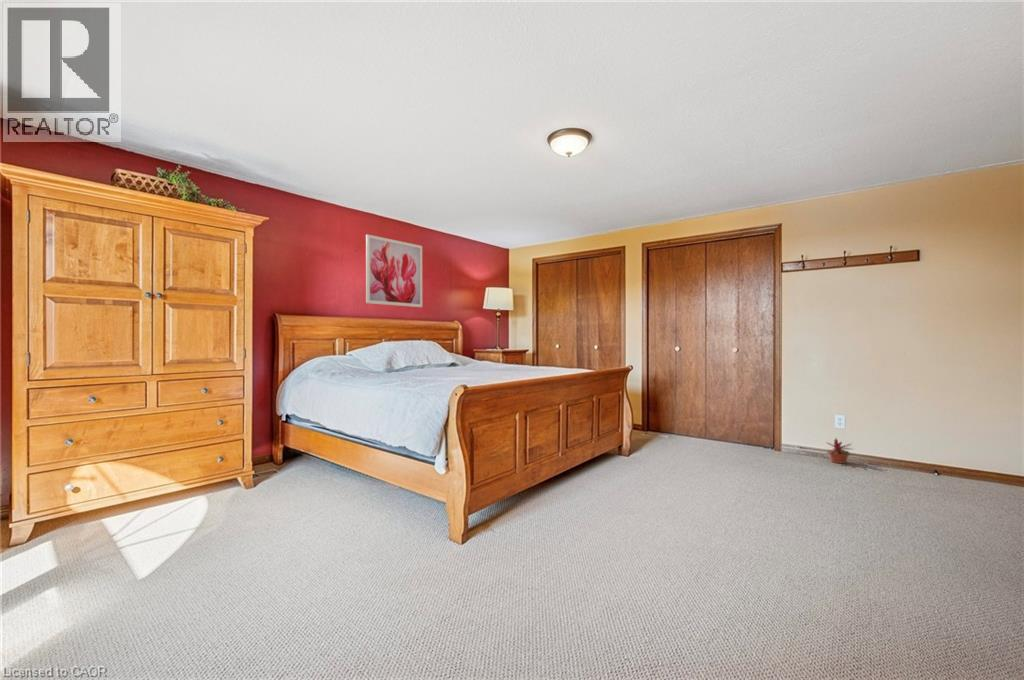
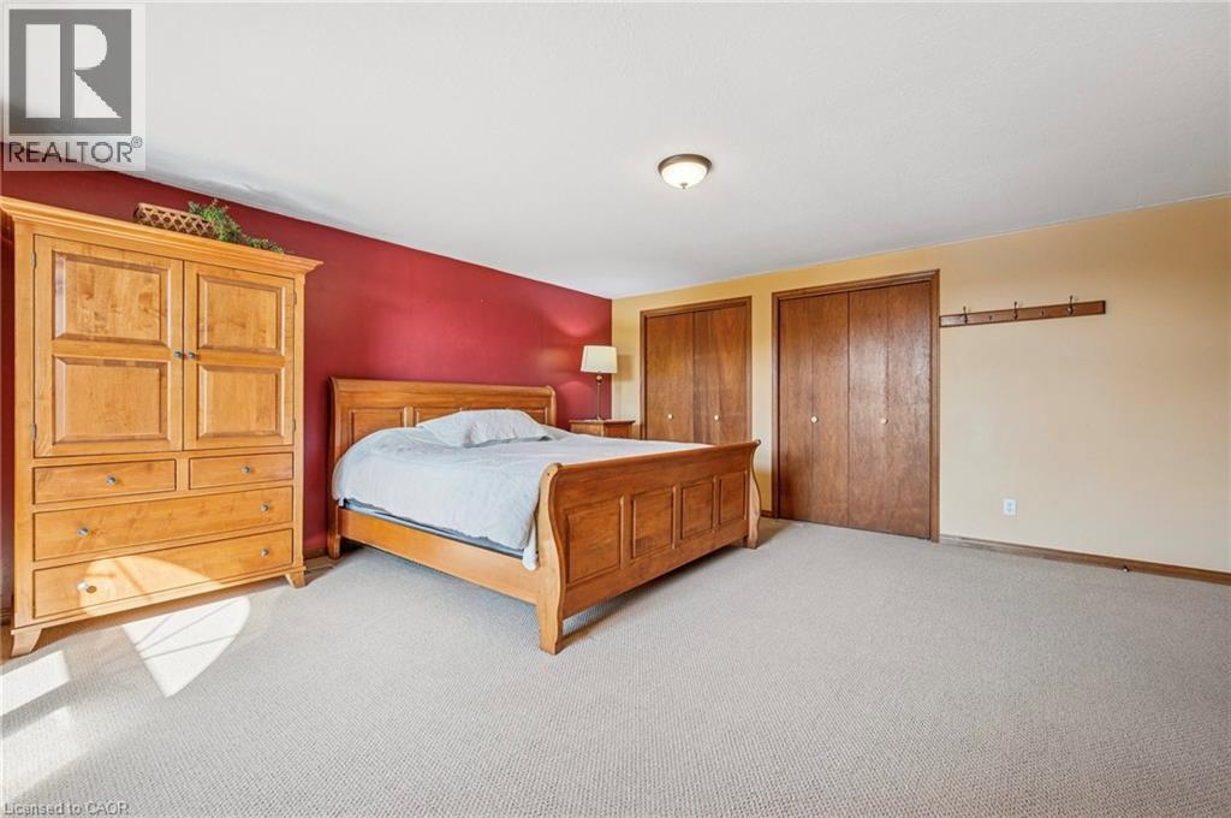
- potted plant [825,437,854,465]
- wall art [365,233,423,308]
